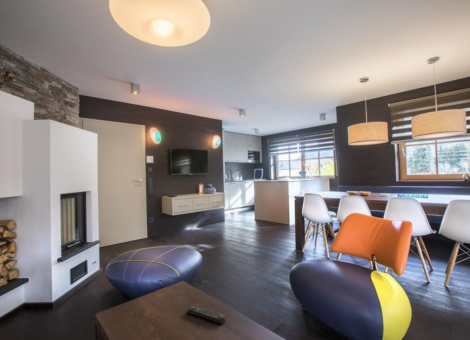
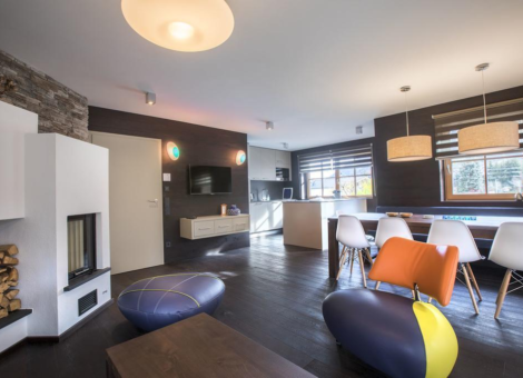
- remote control [186,304,226,325]
